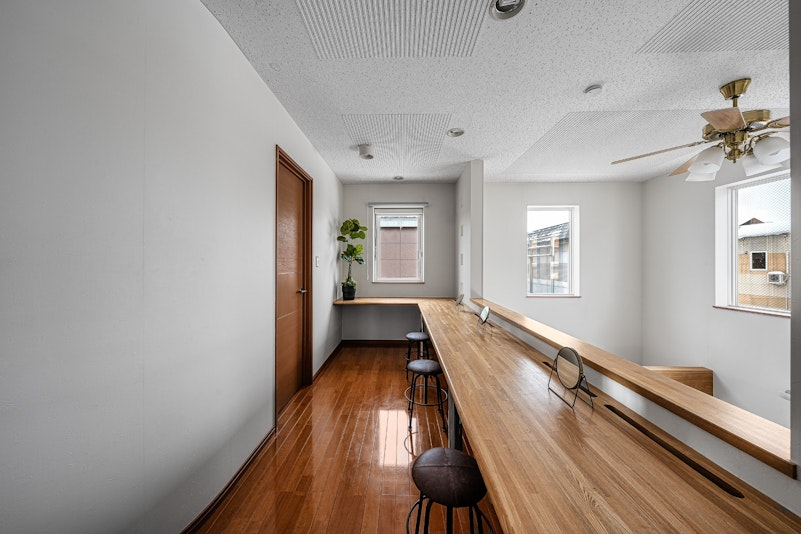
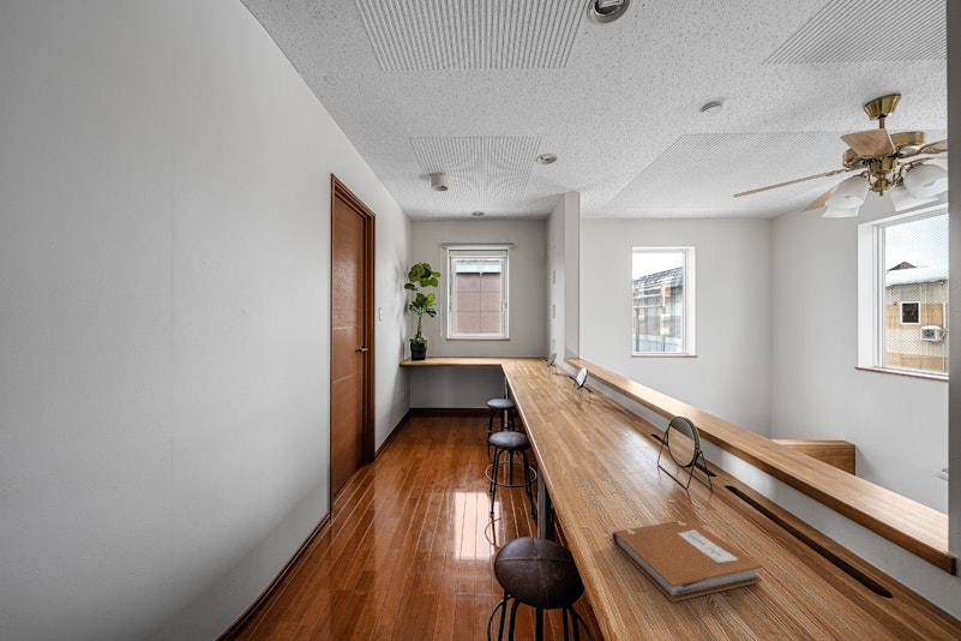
+ notebook [611,519,763,603]
